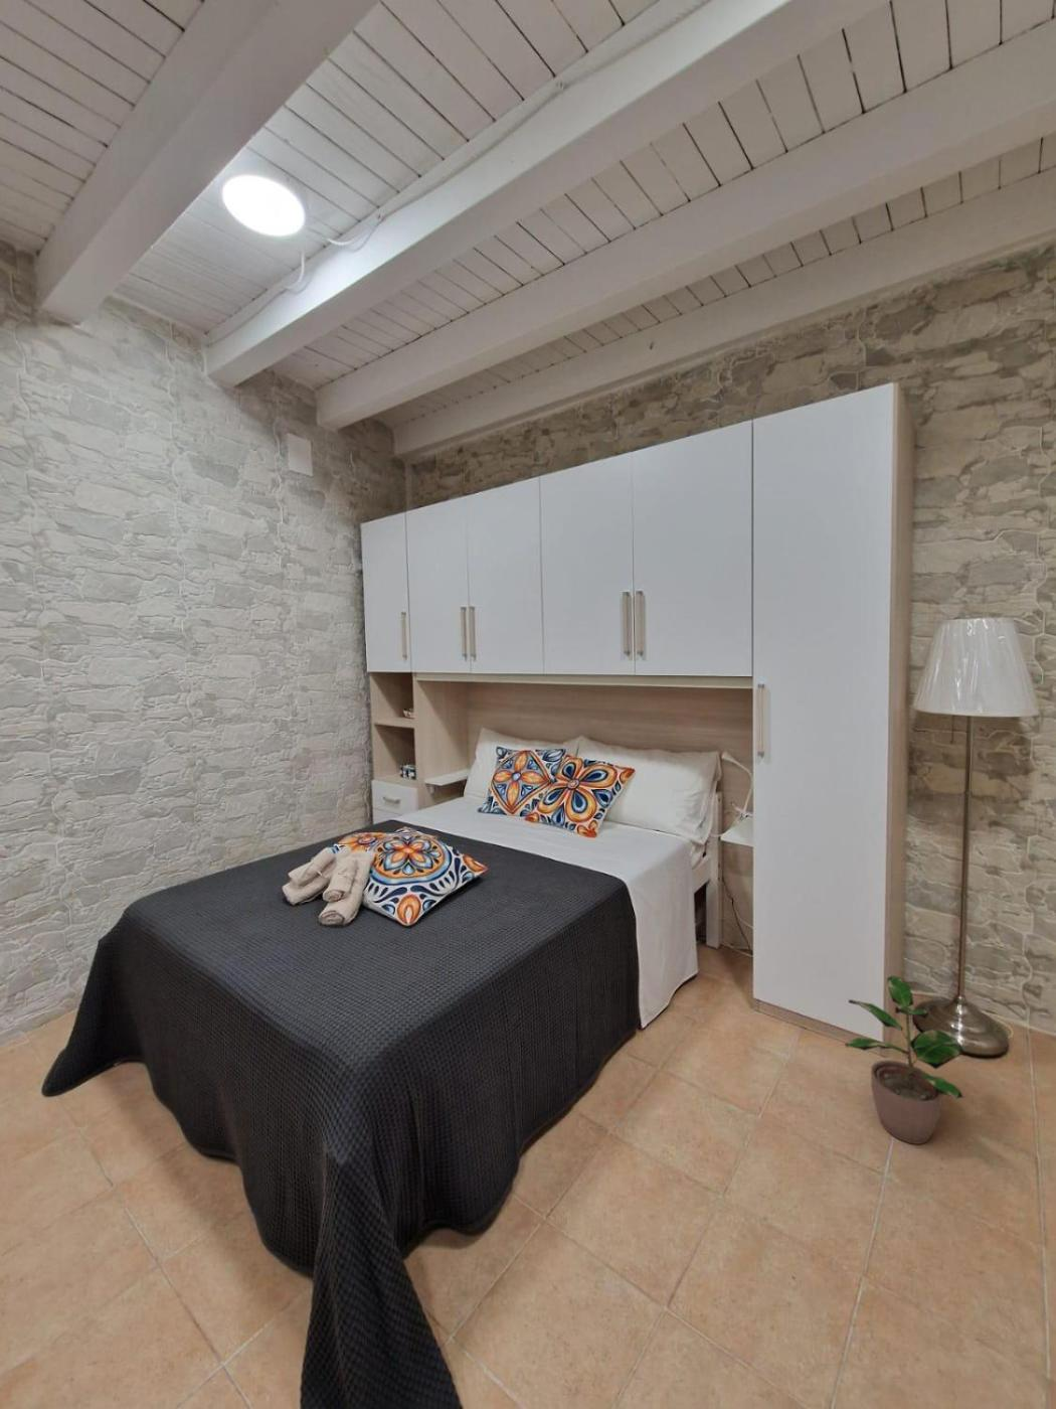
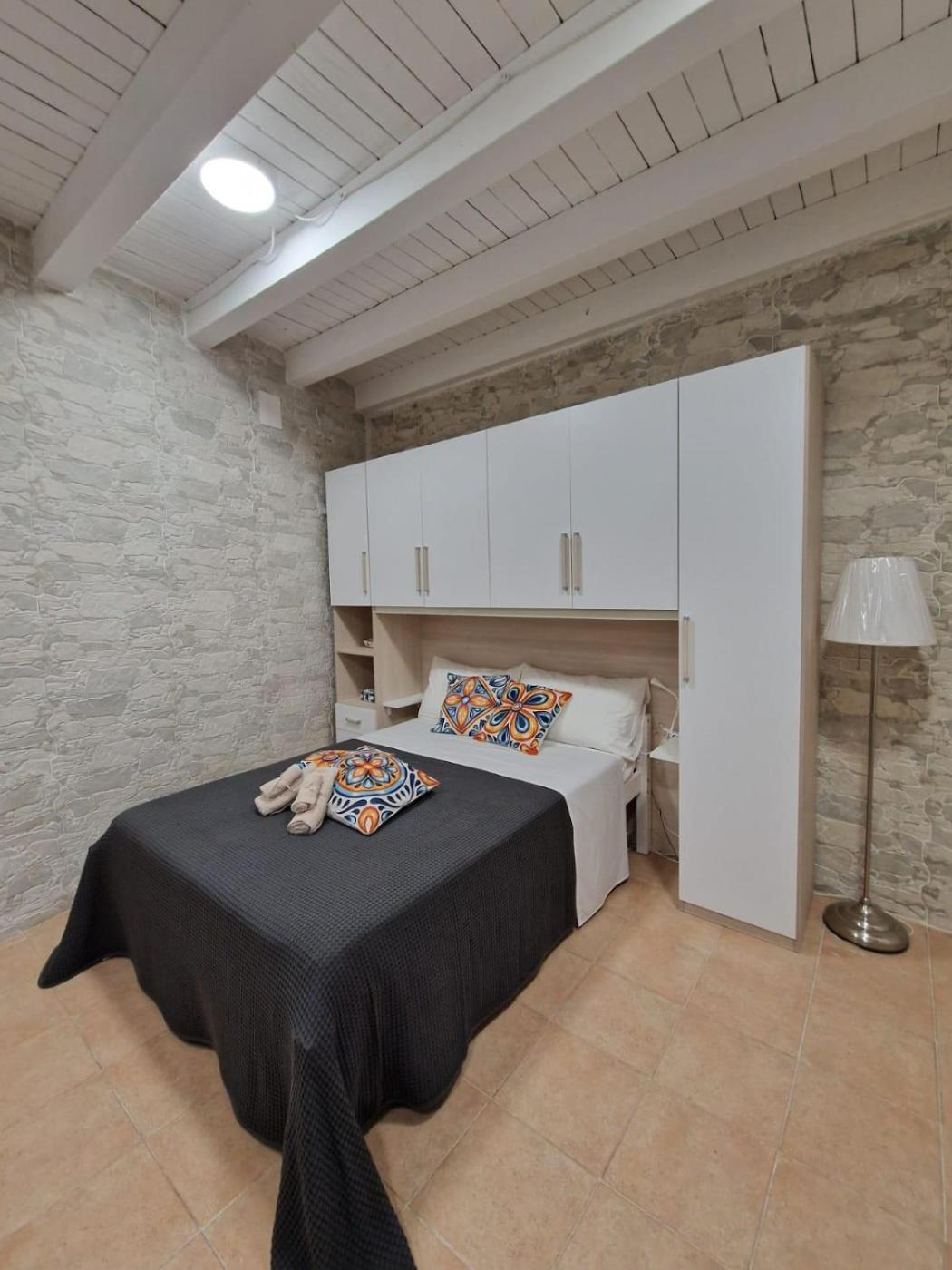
- potted plant [844,975,964,1145]
